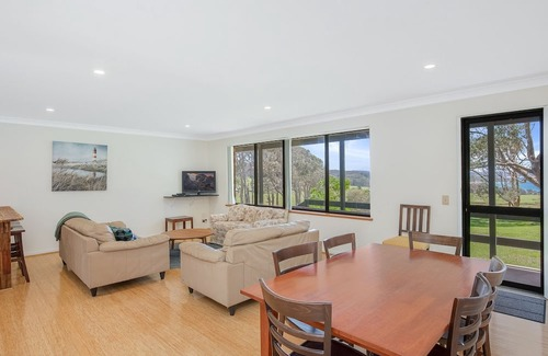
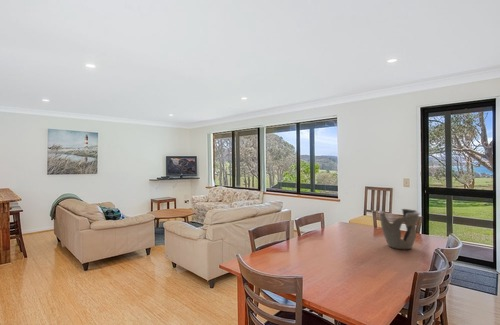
+ decorative bowl [377,208,422,250]
